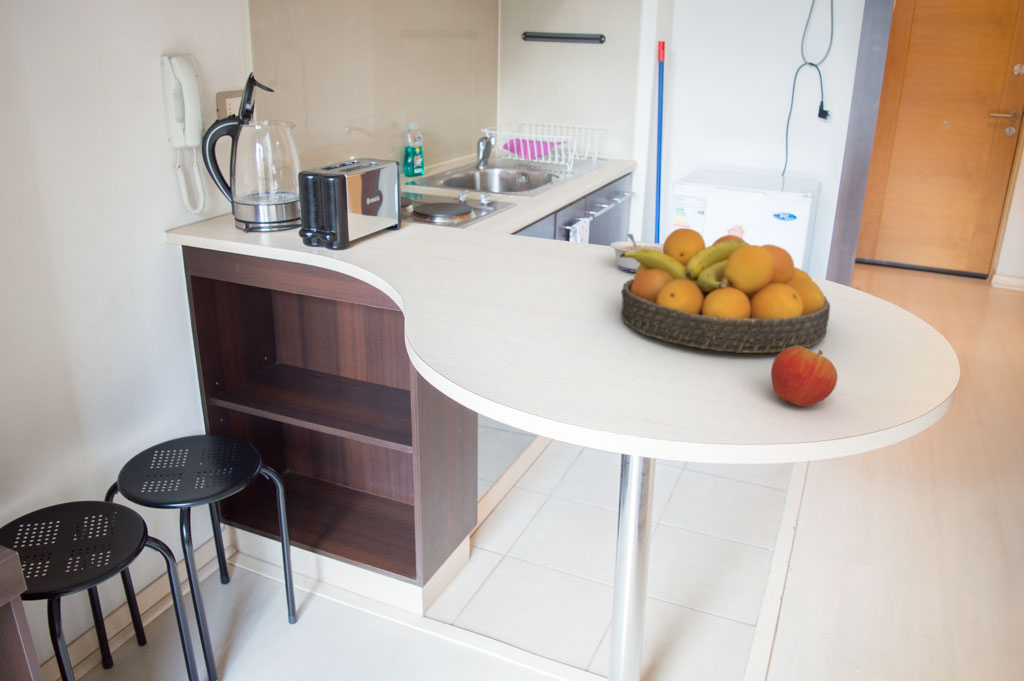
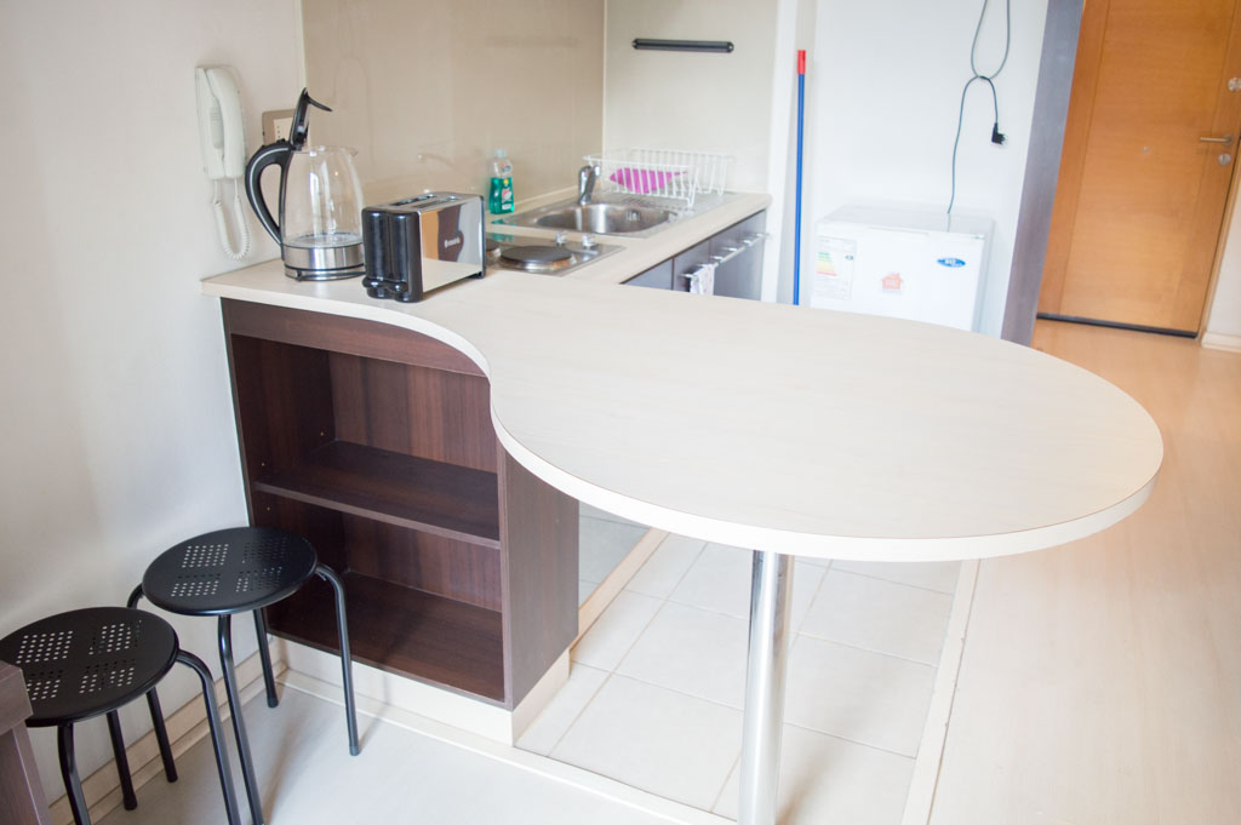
- fruit bowl [619,227,831,354]
- apple [770,346,838,408]
- legume [609,233,664,273]
